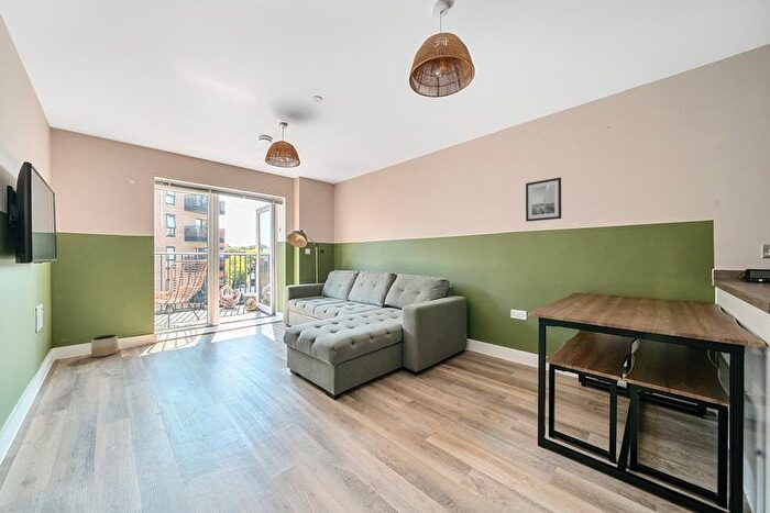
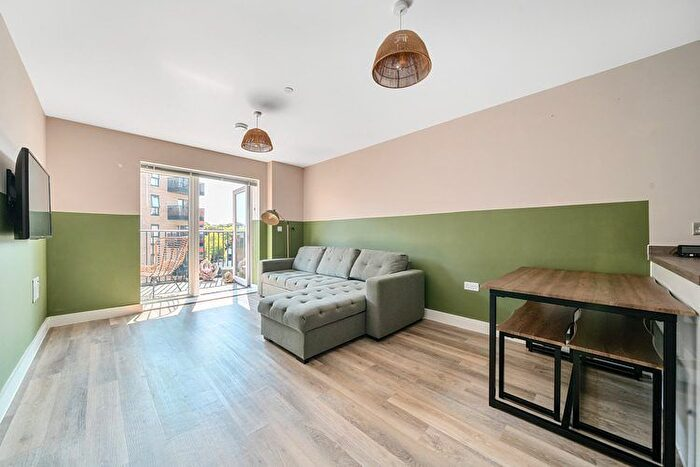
- planter [90,334,119,358]
- wall art [525,177,562,223]
